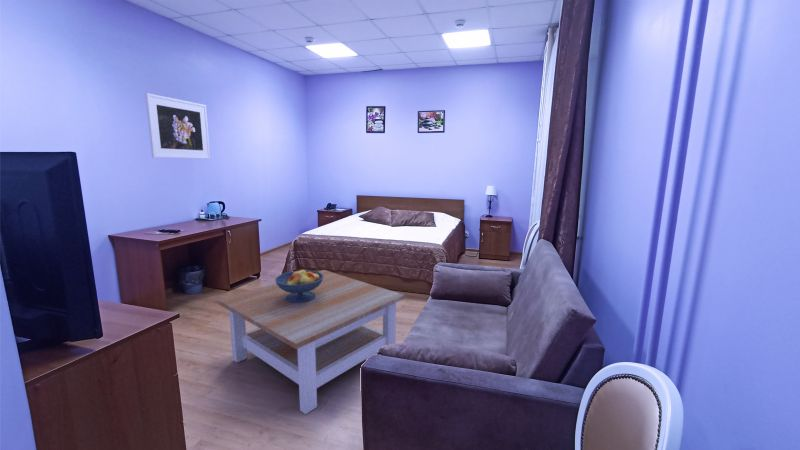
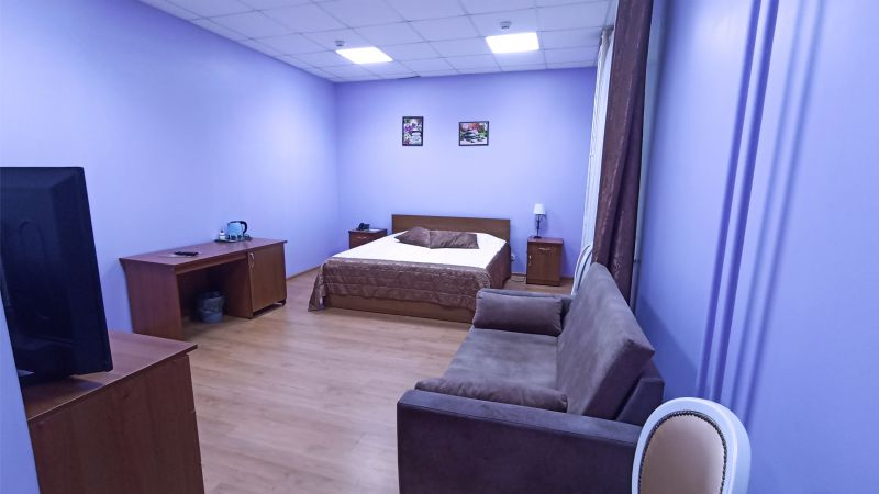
- fruit bowl [274,269,324,303]
- coffee table [216,269,406,415]
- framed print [144,92,211,160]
